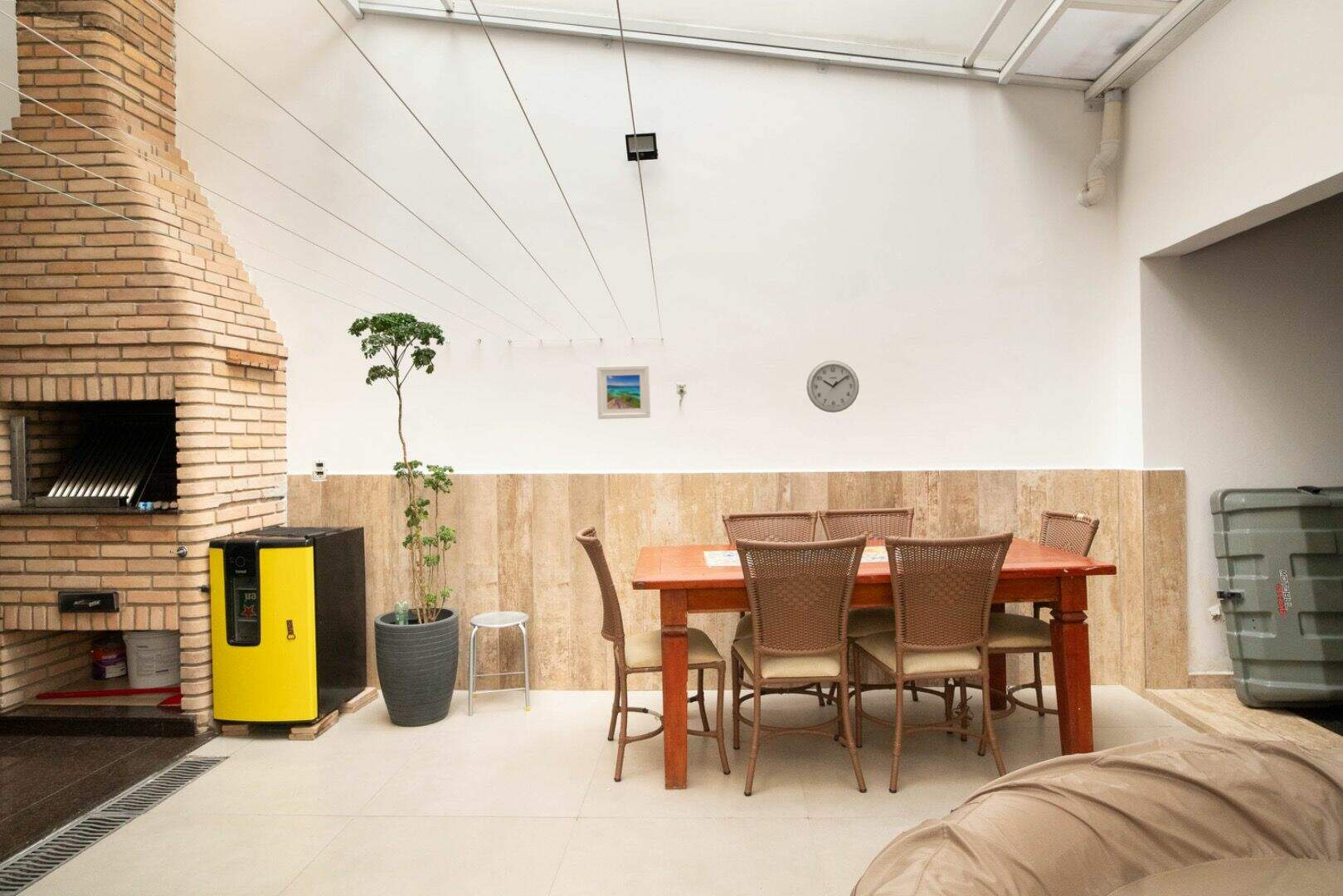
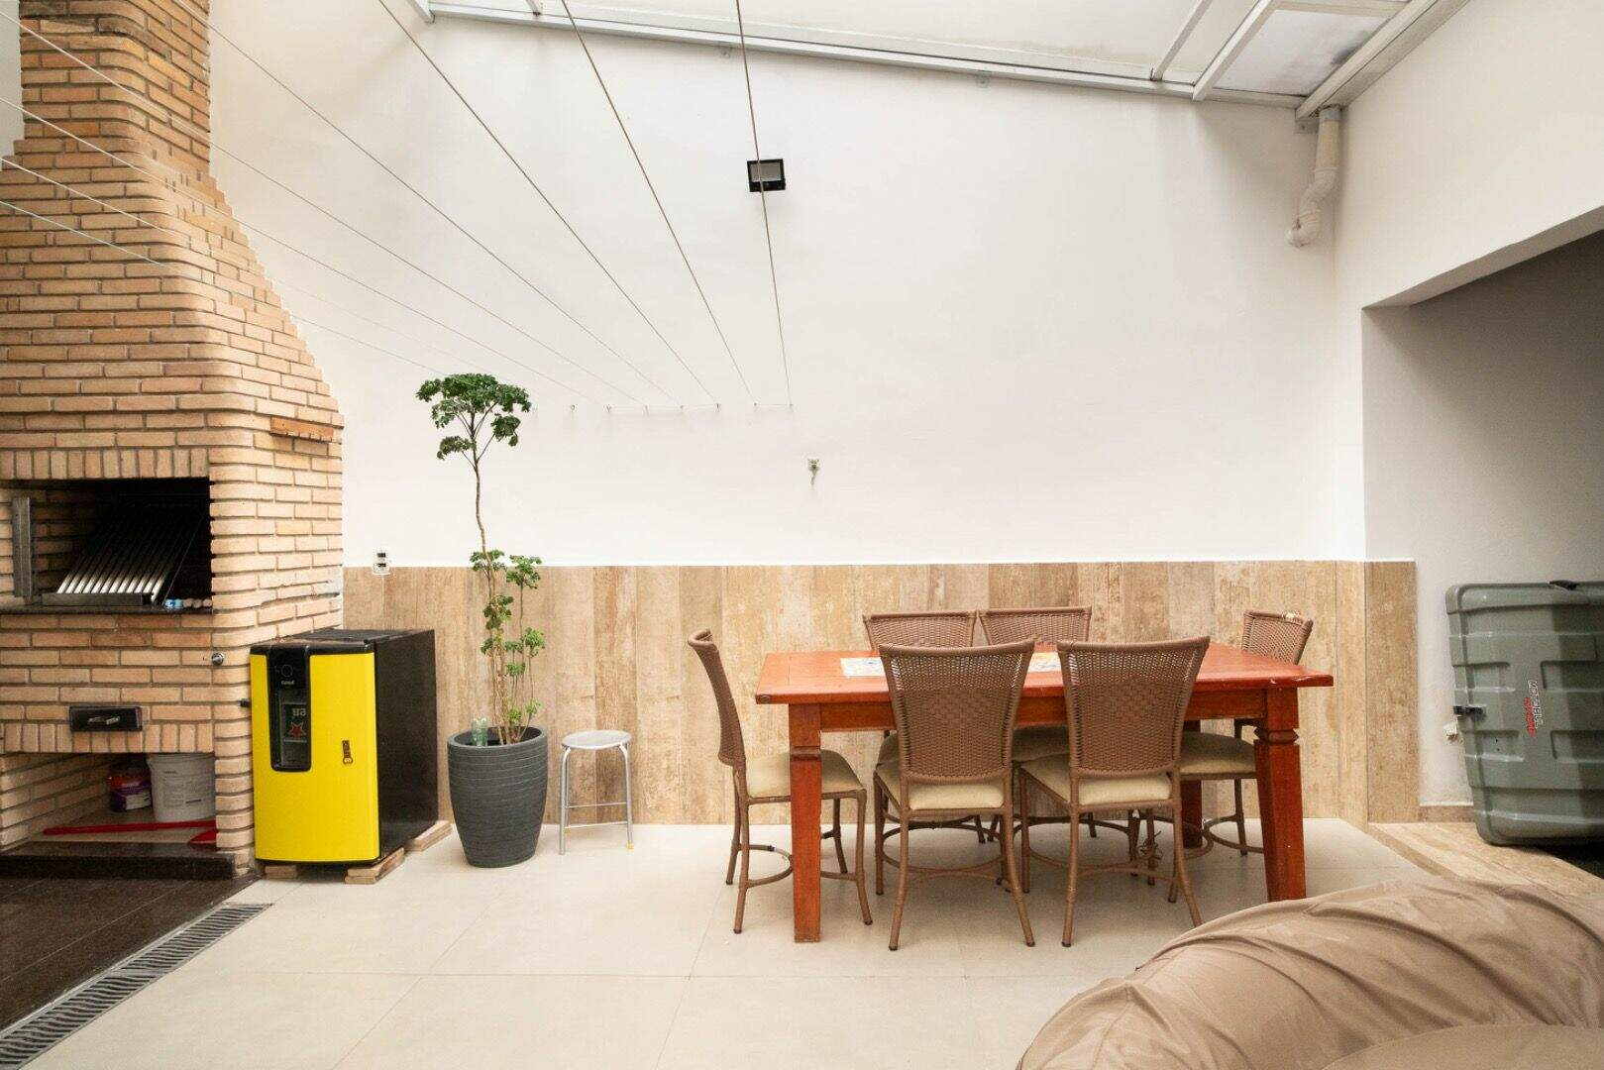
- wall clock [805,359,860,413]
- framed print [596,364,651,420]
